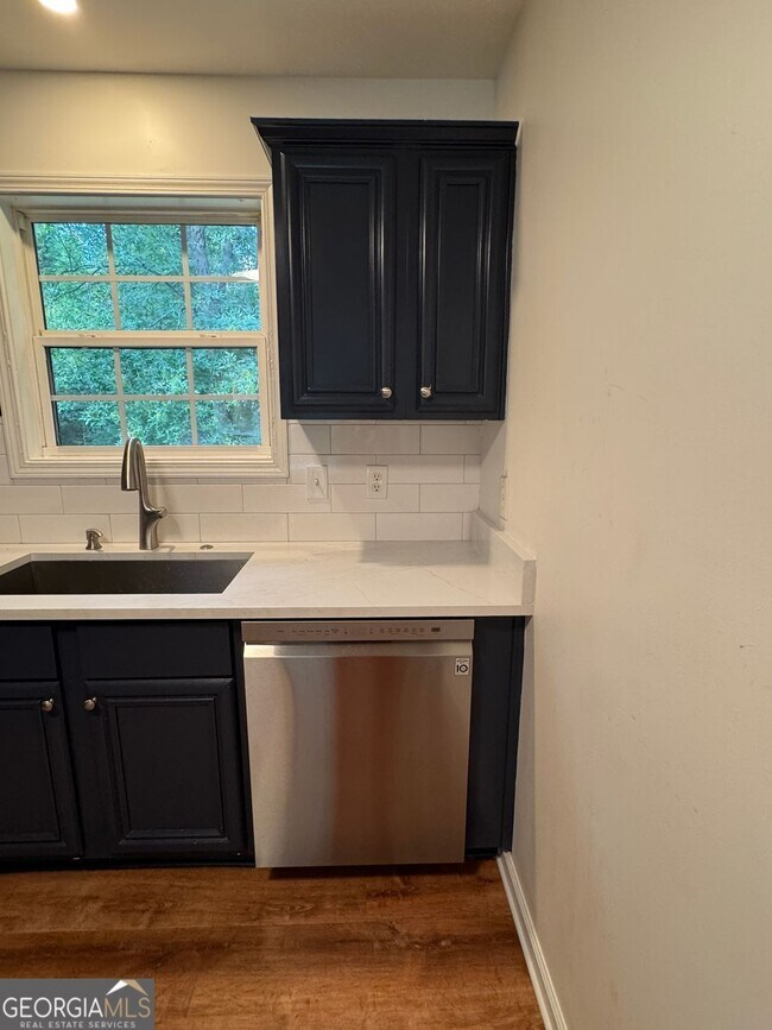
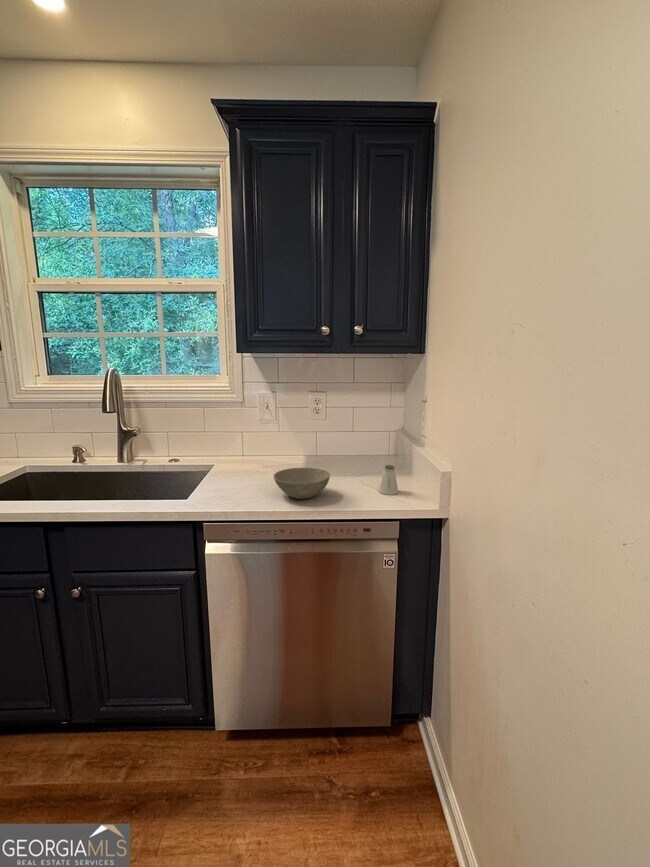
+ saltshaker [378,464,399,496]
+ bowl [273,467,331,500]
